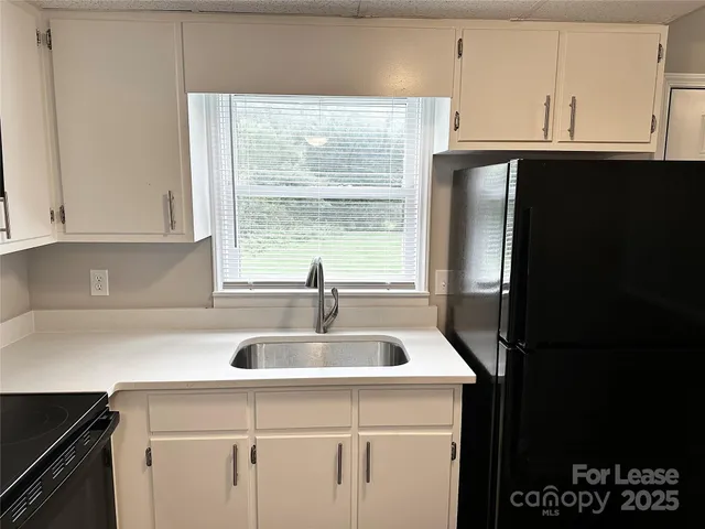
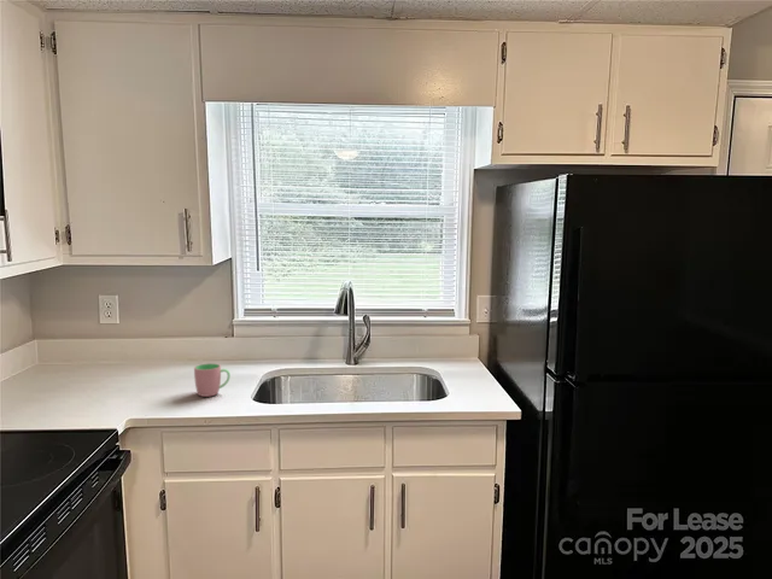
+ cup [193,362,232,398]
